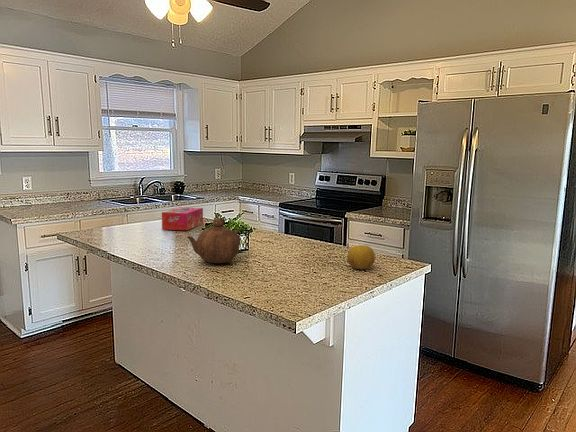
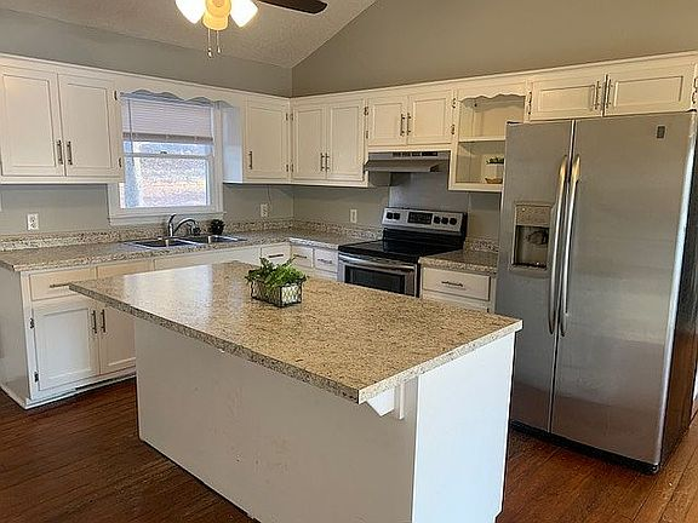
- teapot [186,217,242,264]
- fruit [346,244,376,270]
- tissue box [161,206,204,231]
